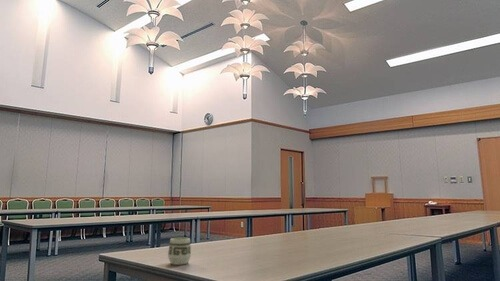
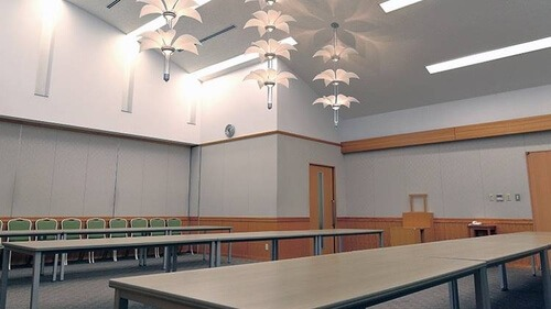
- cup [167,237,192,266]
